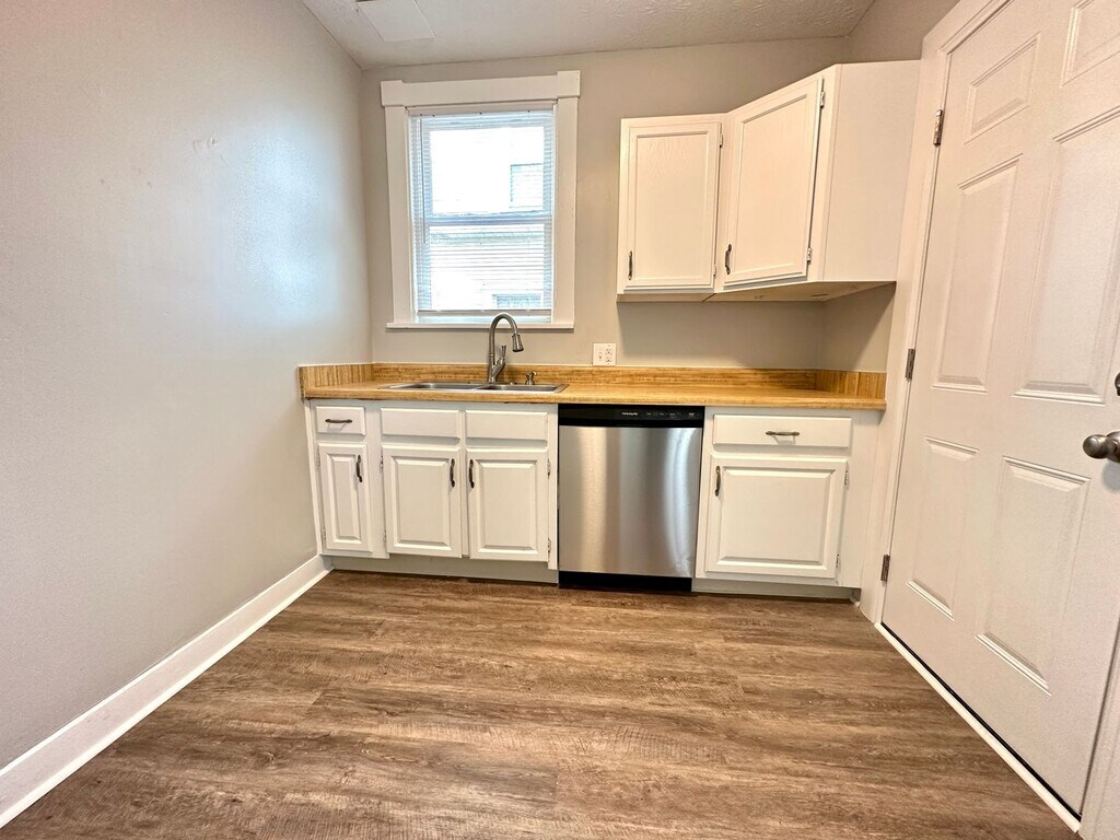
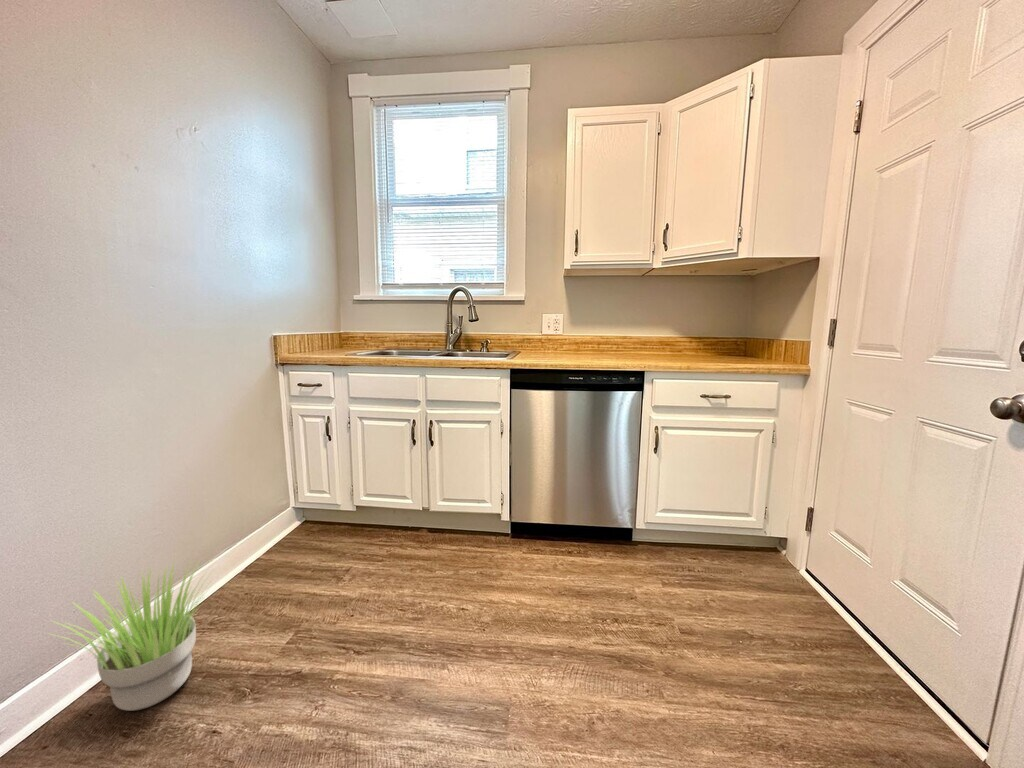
+ potted plant [46,559,215,712]
